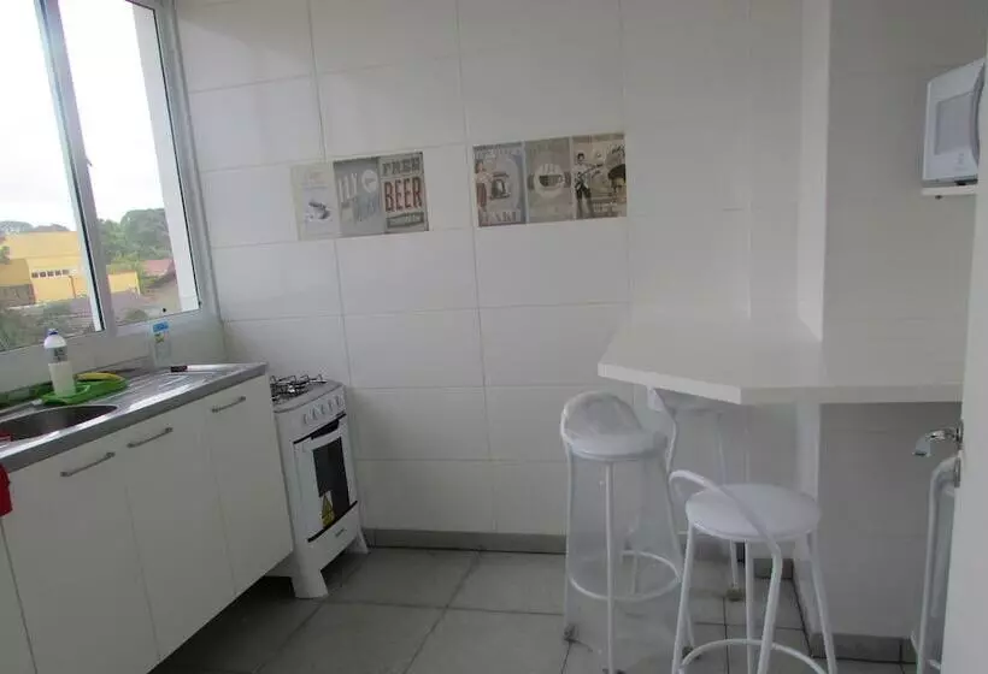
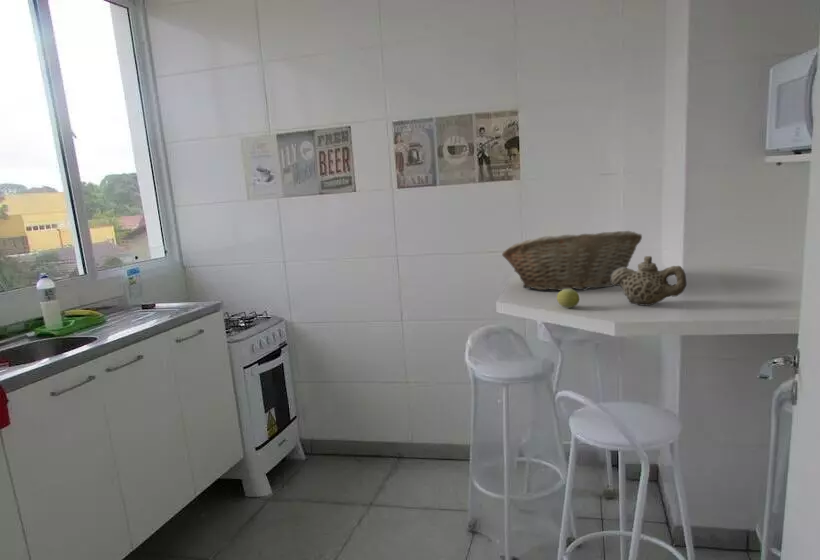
+ fruit [556,289,580,309]
+ fruit basket [501,230,643,291]
+ teapot [611,255,687,307]
